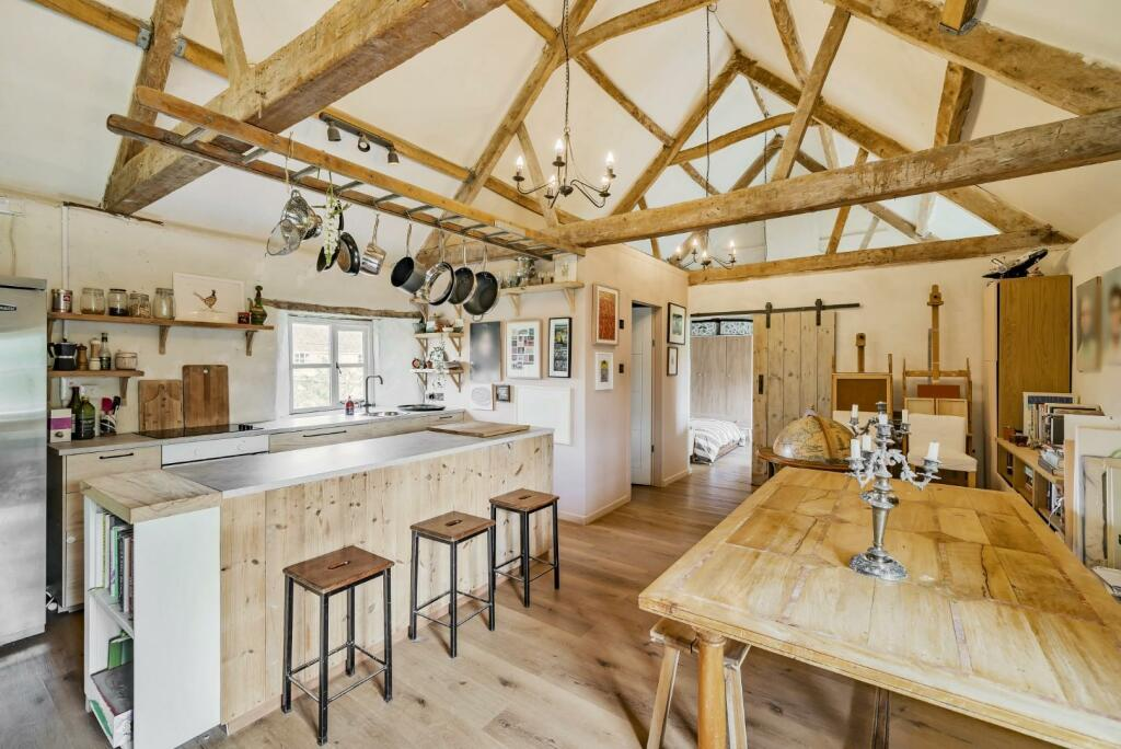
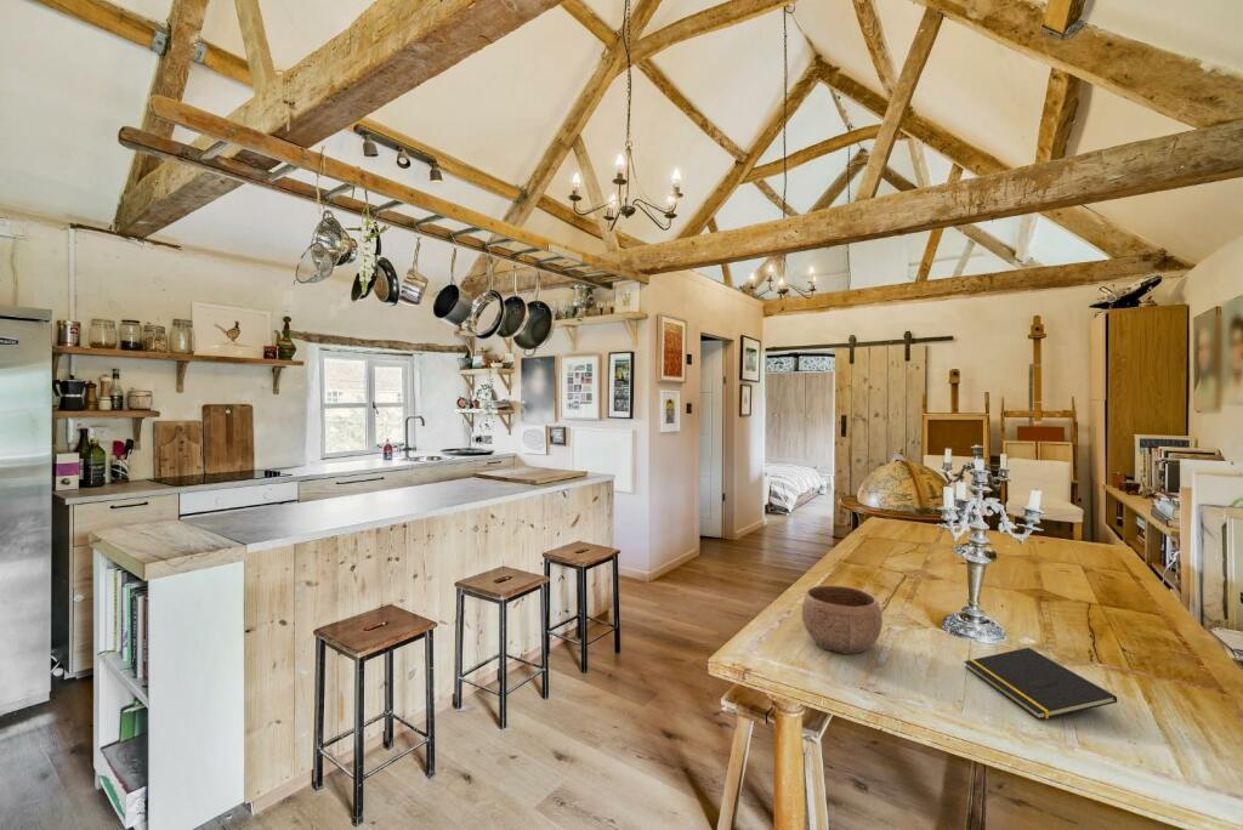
+ bowl [801,584,884,655]
+ notepad [964,647,1118,721]
